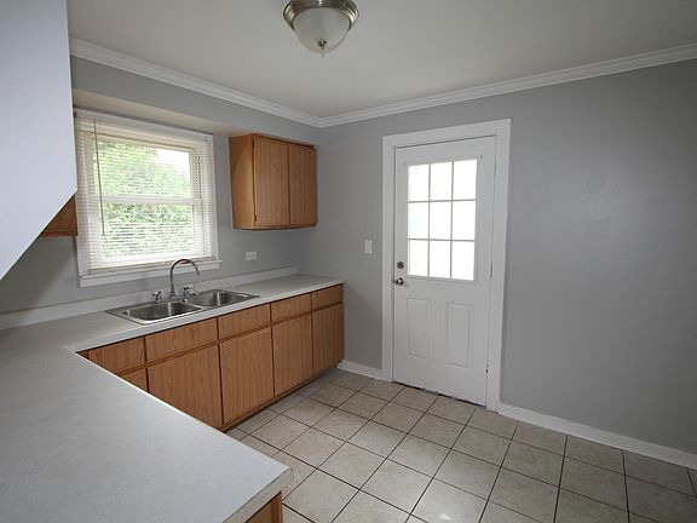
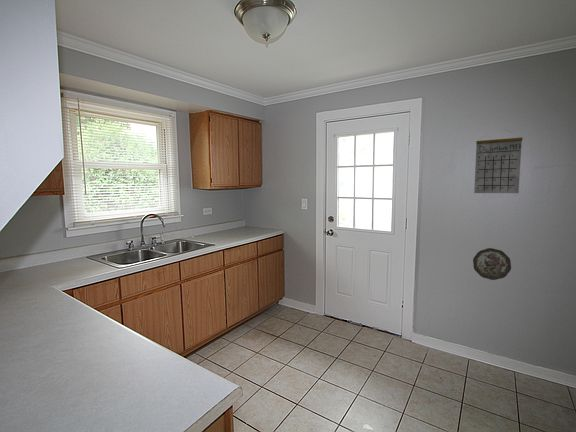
+ calendar [473,128,523,194]
+ decorative plate [472,247,512,281]
